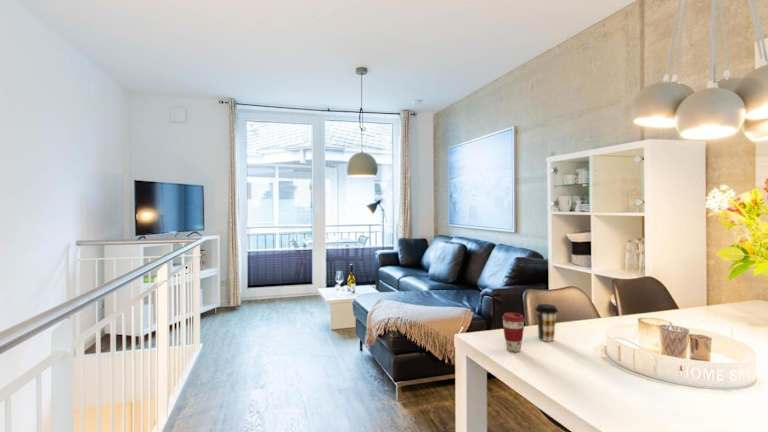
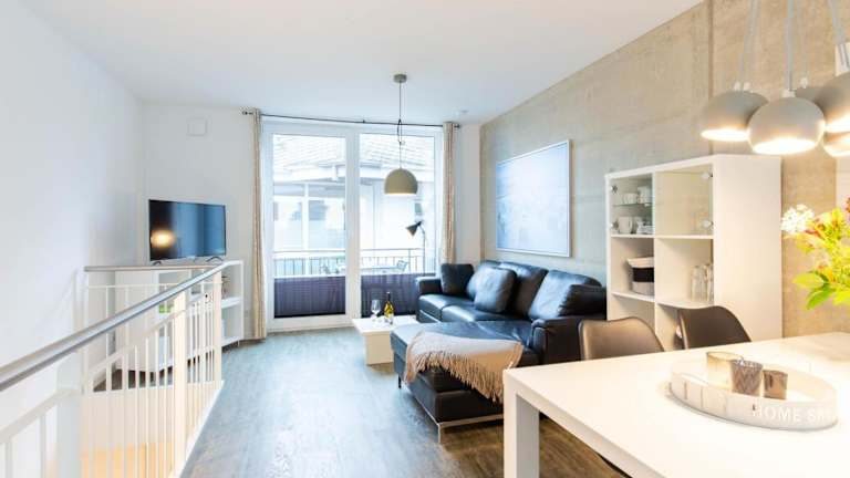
- coffee cup [501,312,526,353]
- coffee cup [534,303,559,342]
